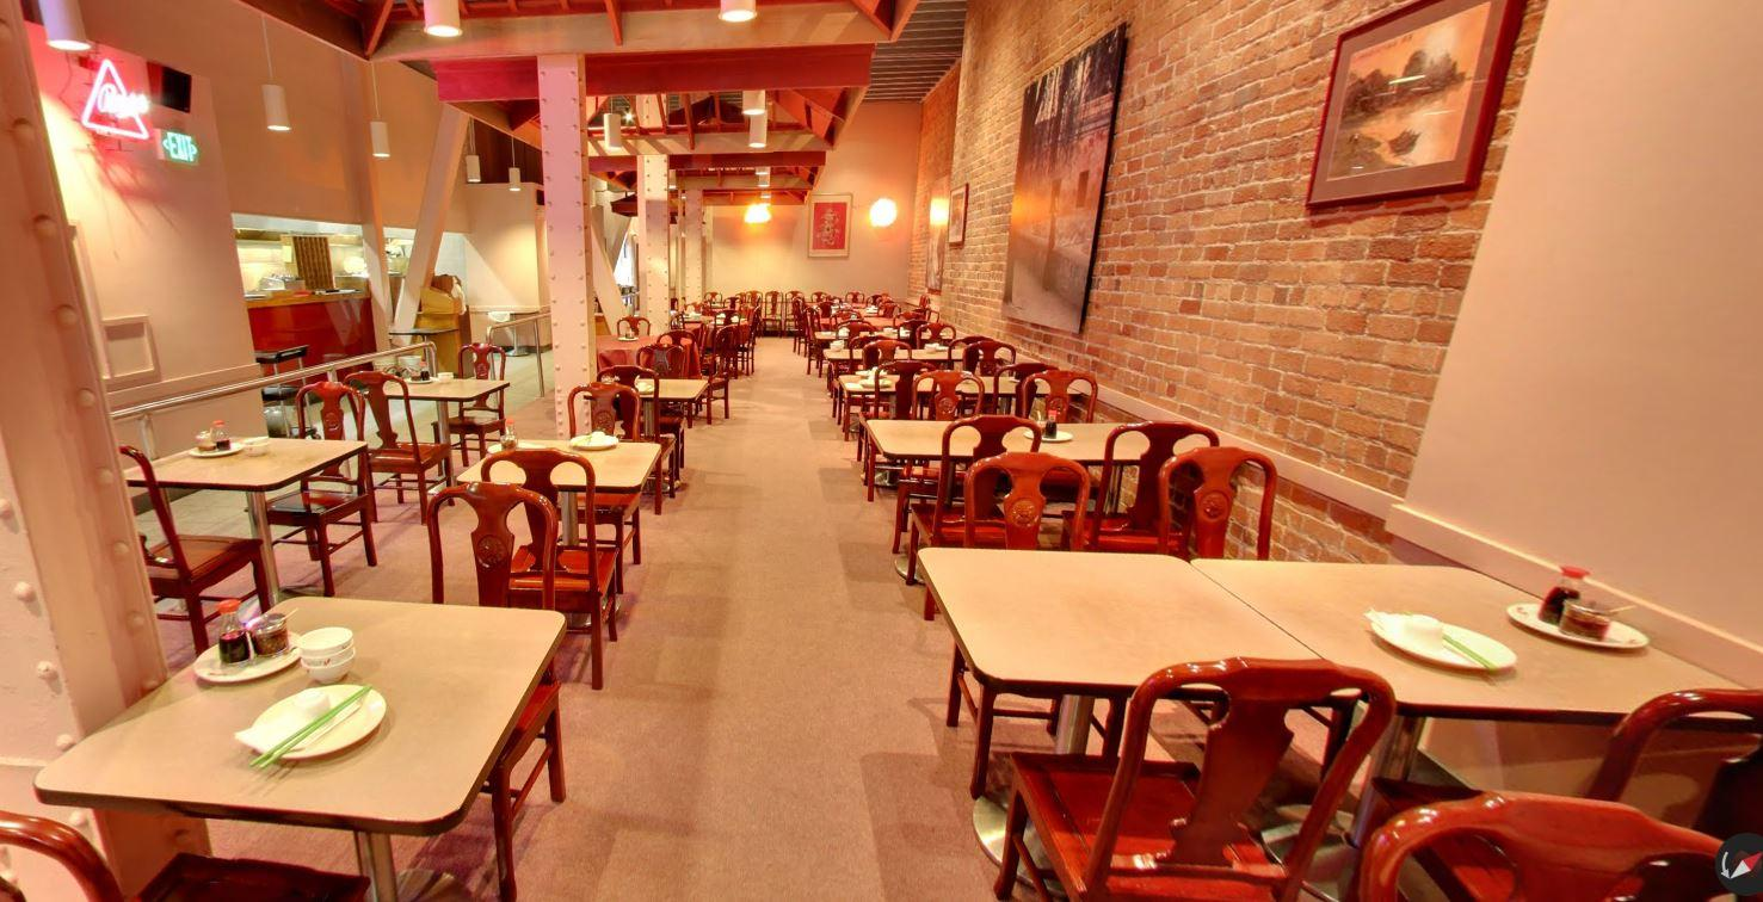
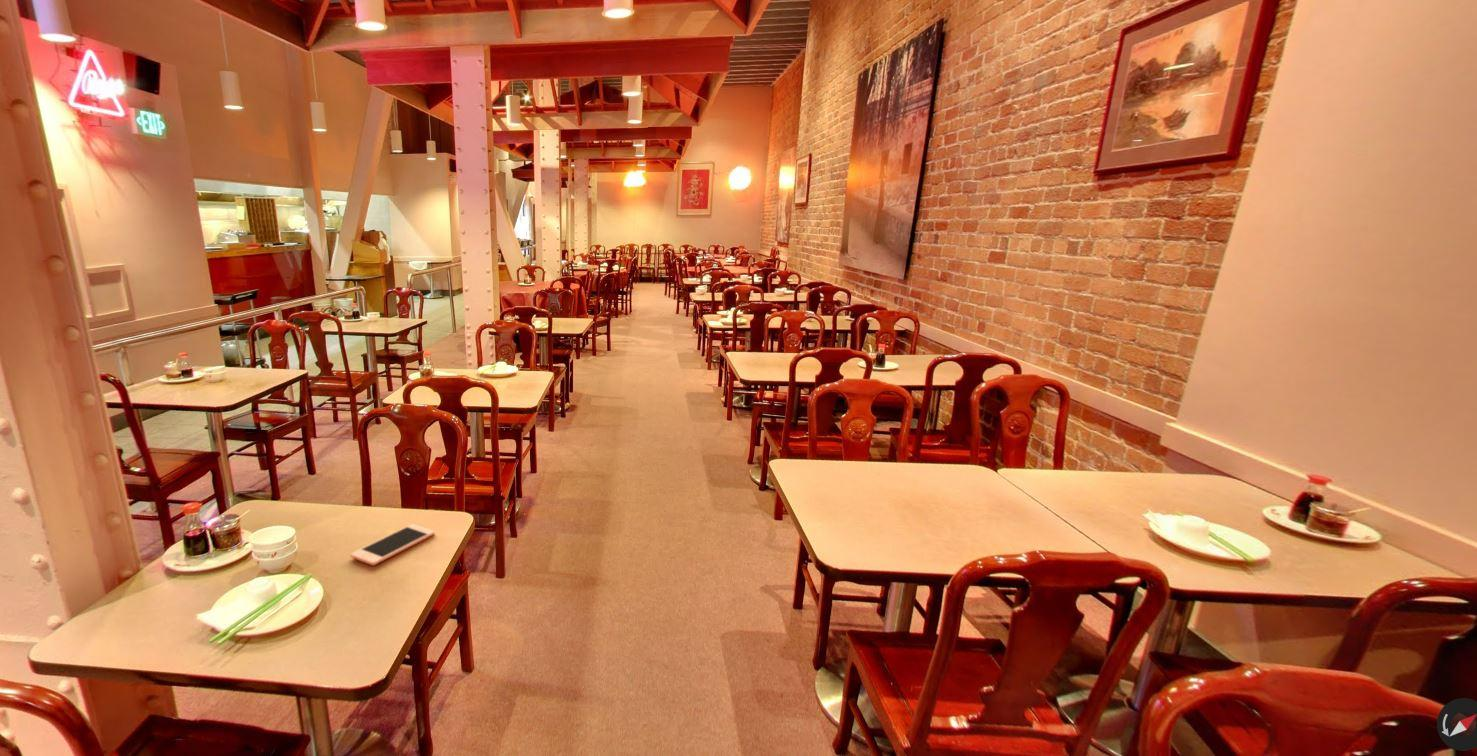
+ cell phone [349,523,436,567]
